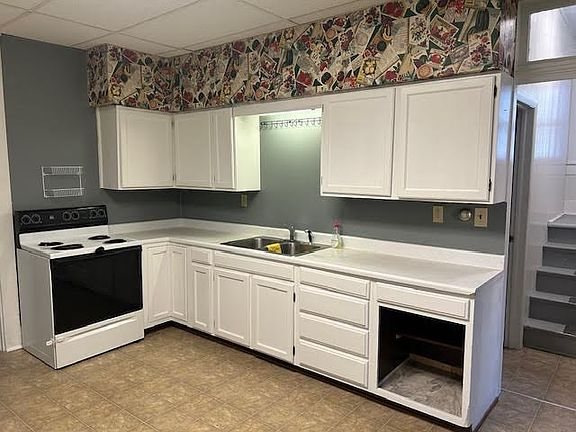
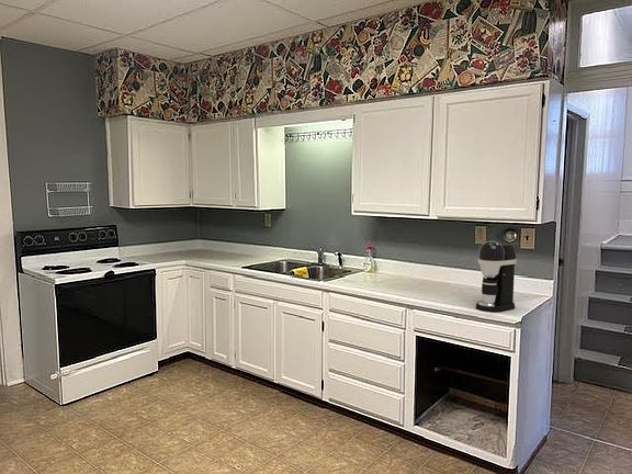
+ coffee maker [475,240,518,313]
